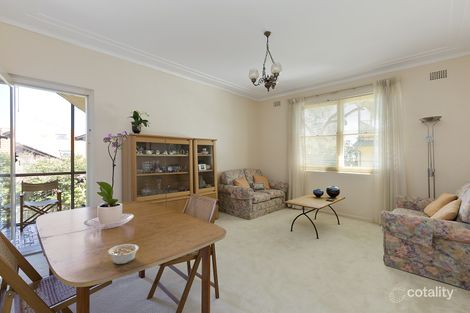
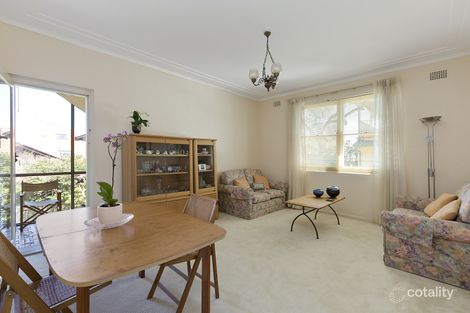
- legume [107,243,140,265]
